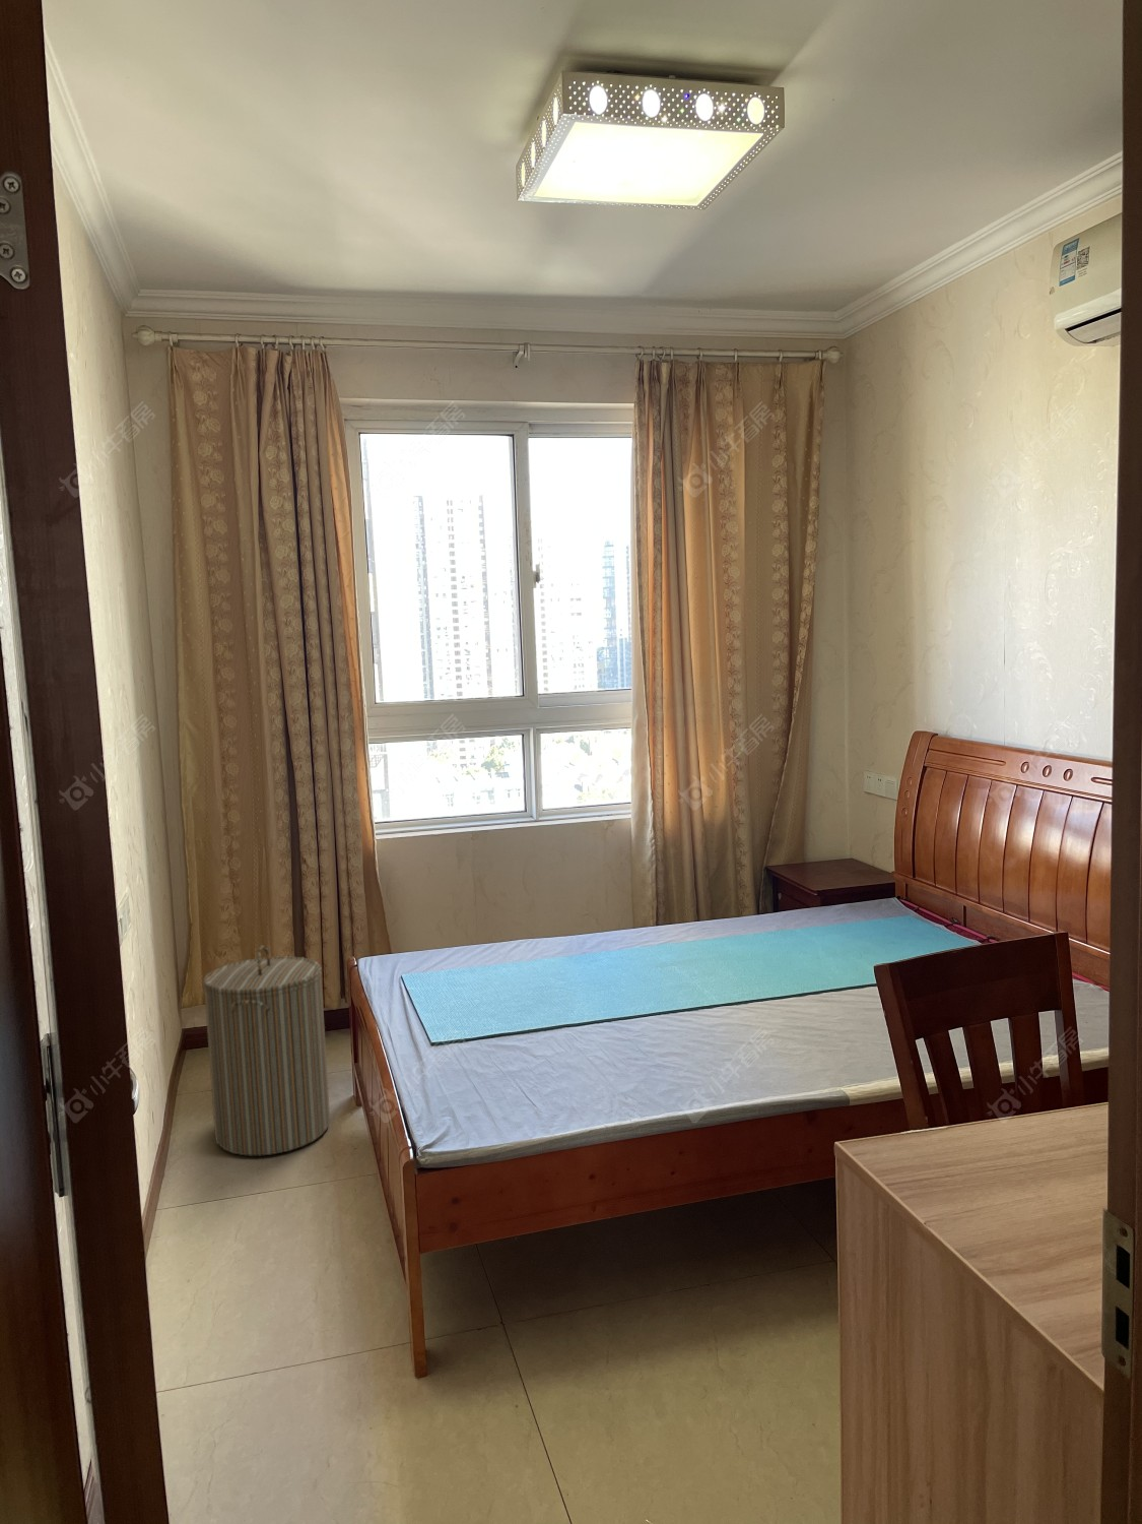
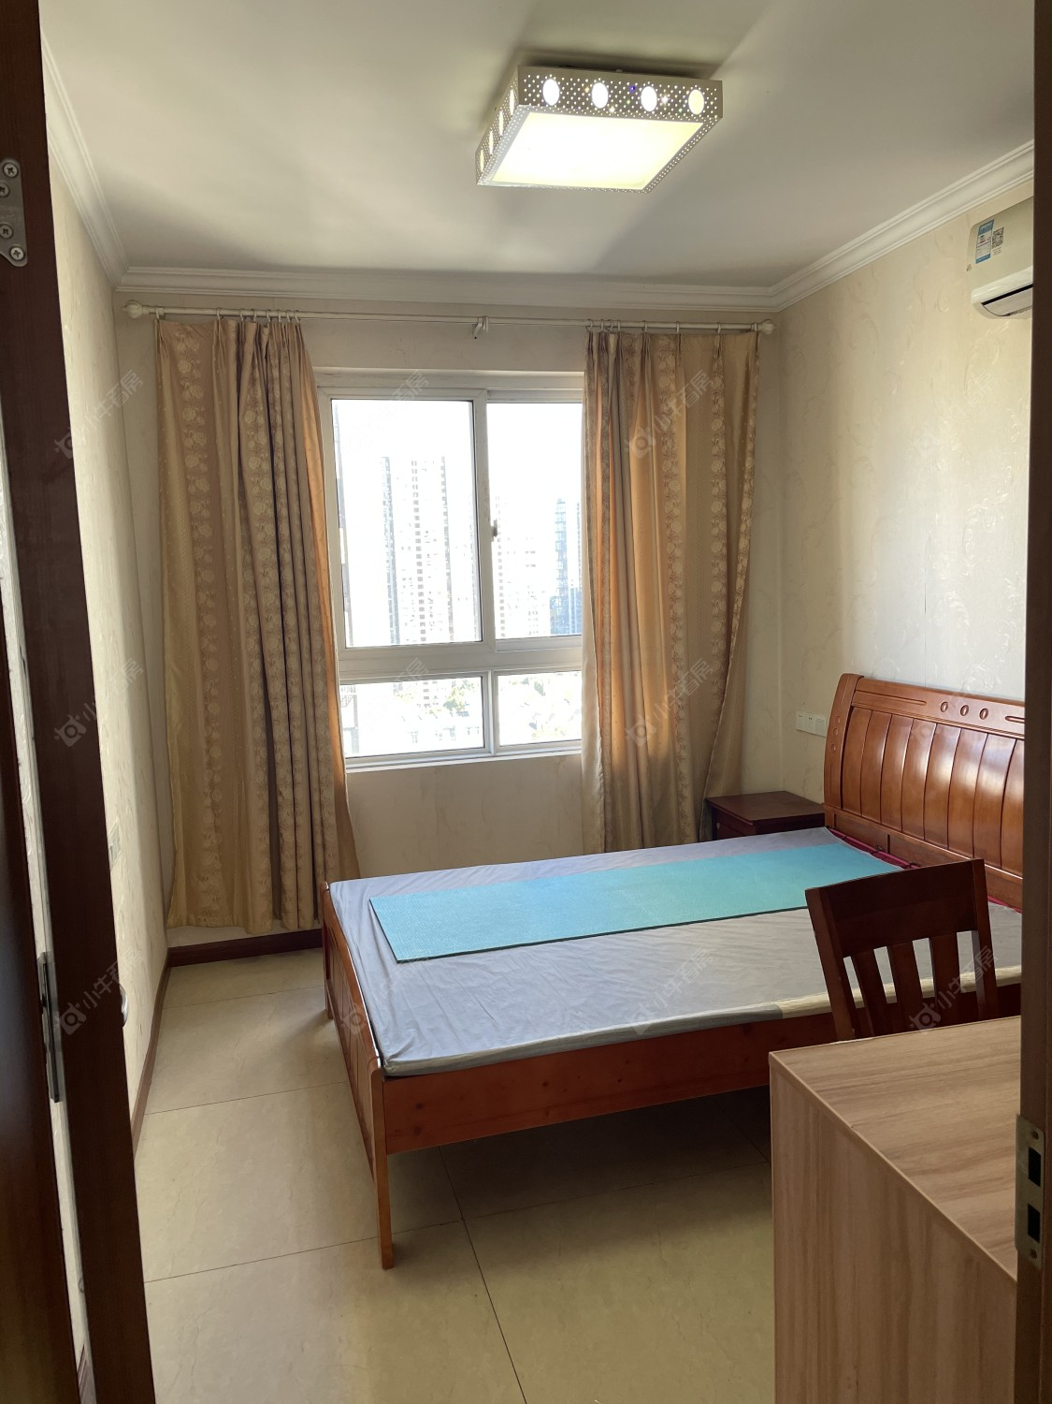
- laundry hamper [202,944,331,1157]
